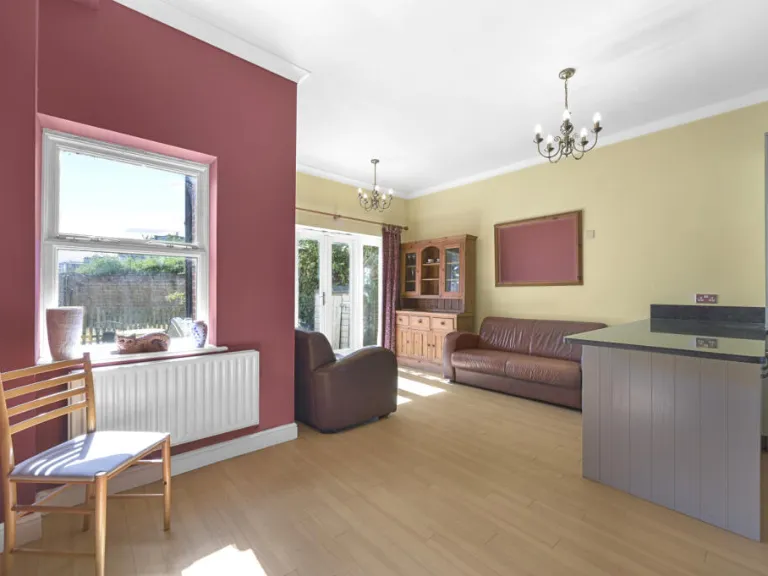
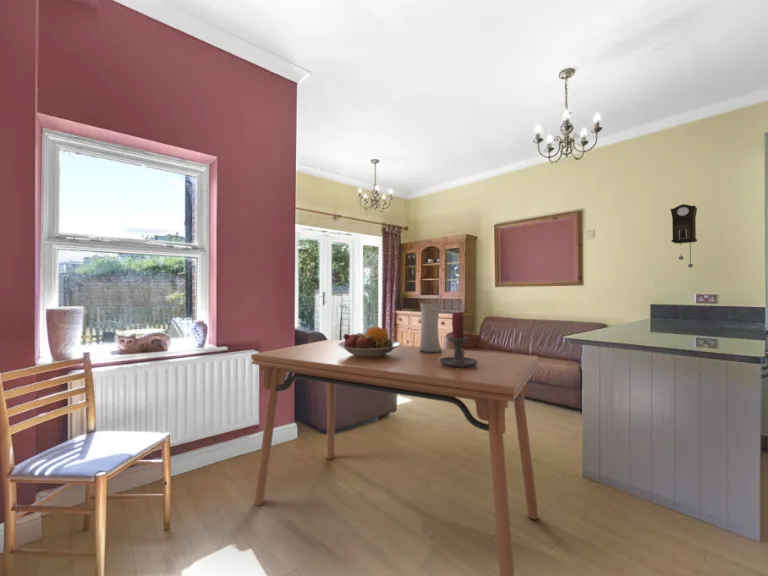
+ vase [419,302,442,353]
+ dining table [250,339,540,576]
+ candle holder [439,311,478,368]
+ pendulum clock [670,203,698,269]
+ fruit bowl [337,326,402,357]
